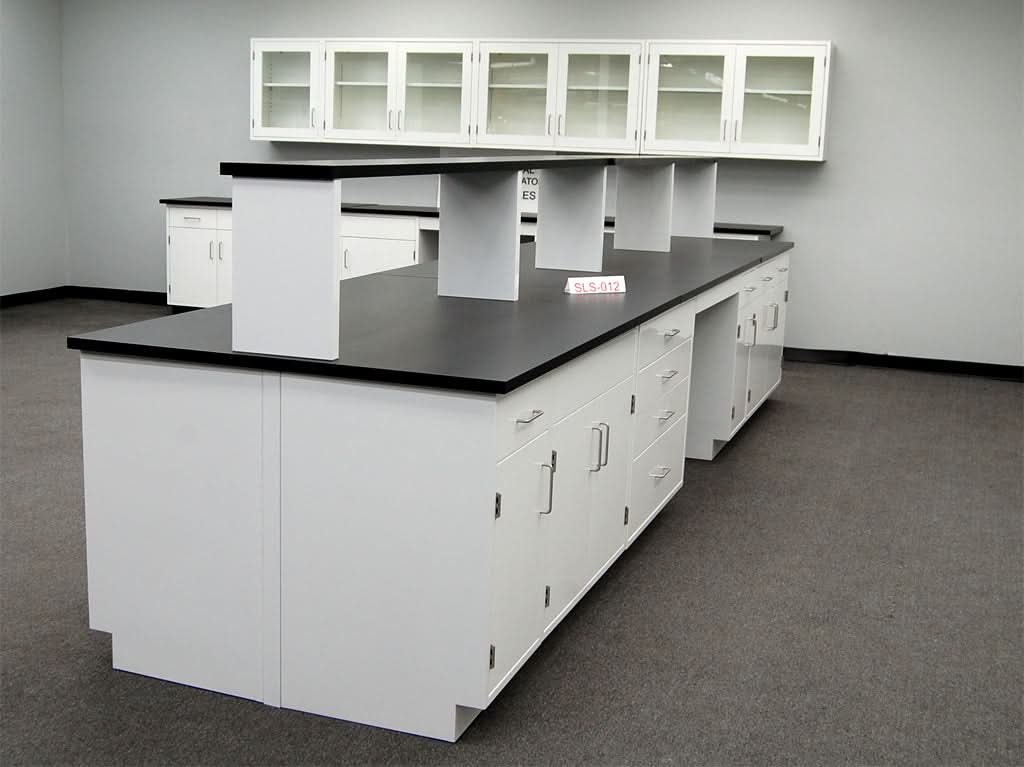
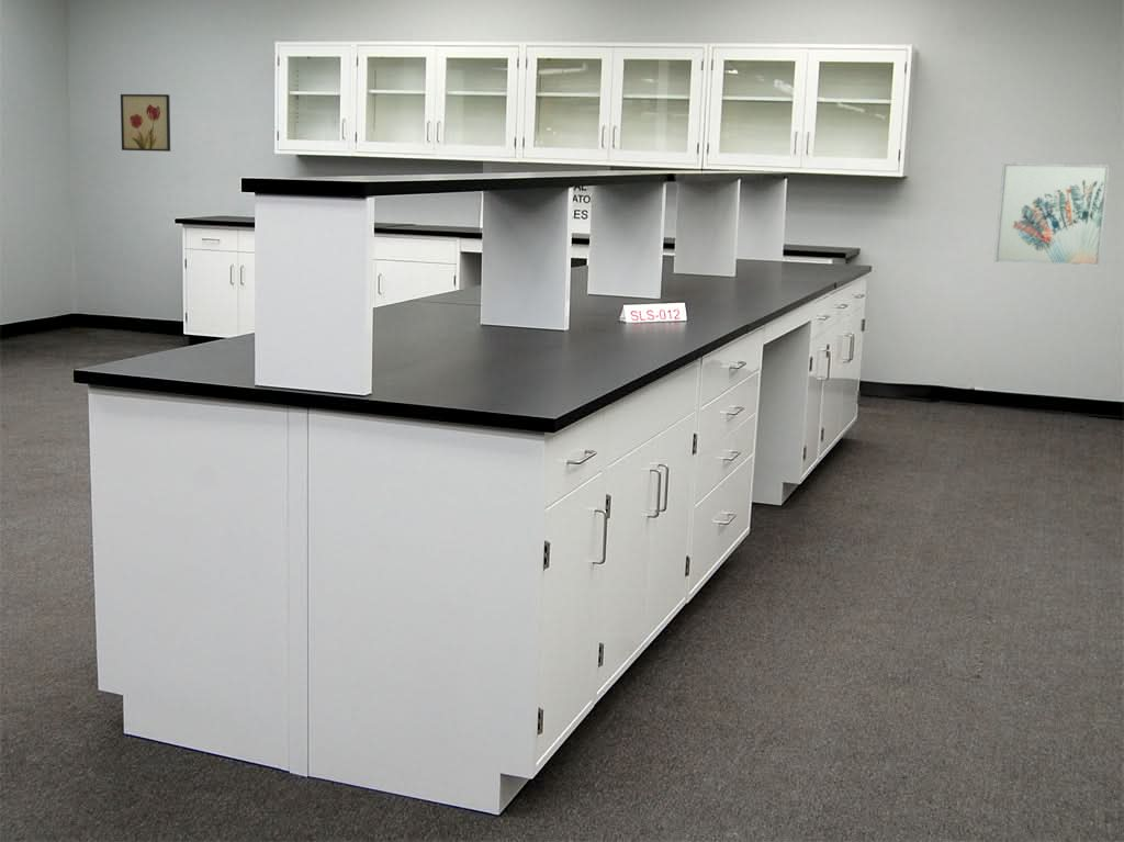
+ wall art [120,93,171,153]
+ wall art [993,161,1111,267]
